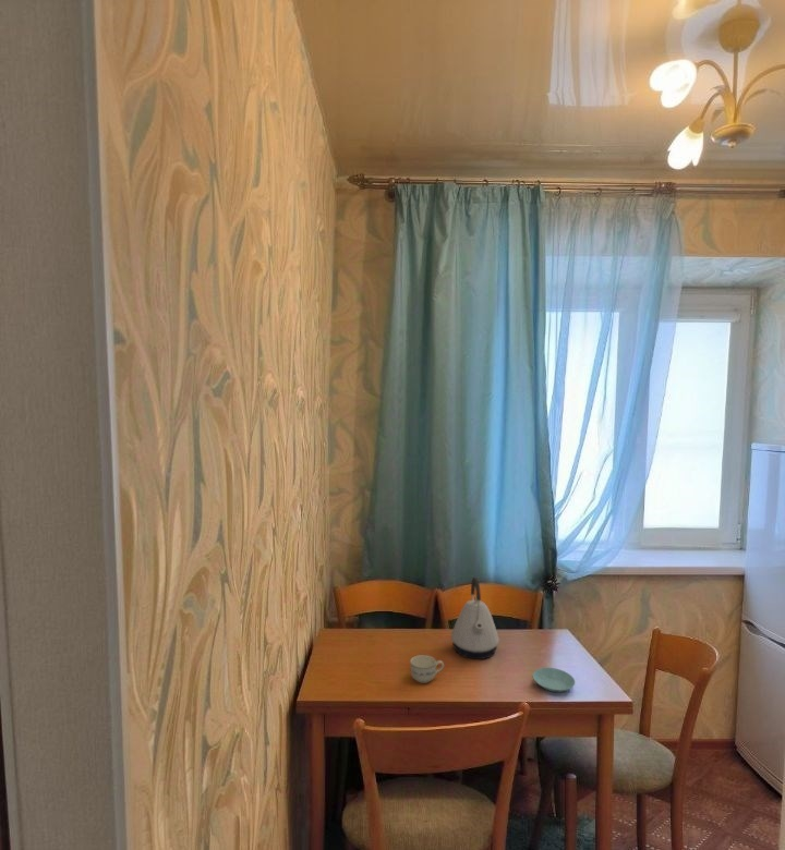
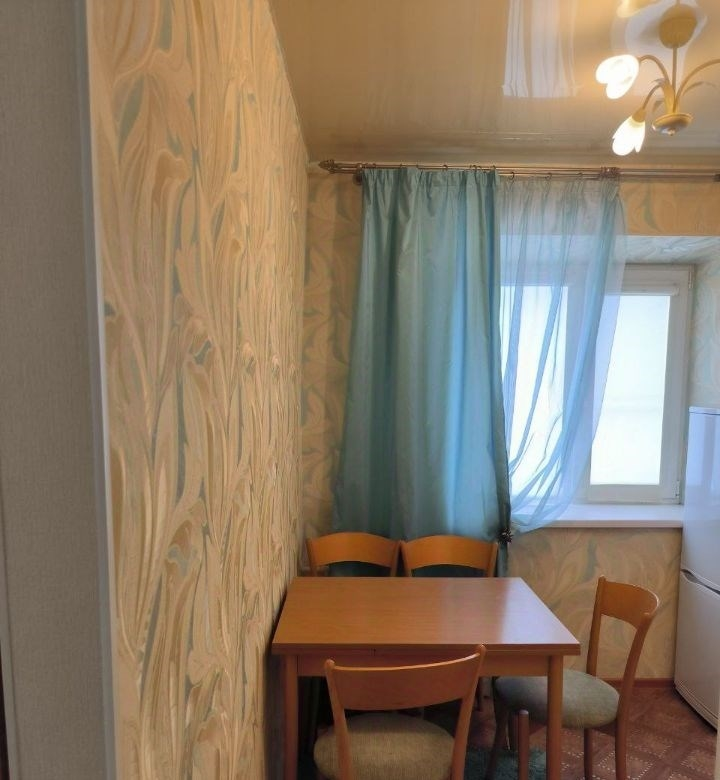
- cup [409,654,445,684]
- saucer [532,667,576,693]
- kettle [450,576,500,660]
